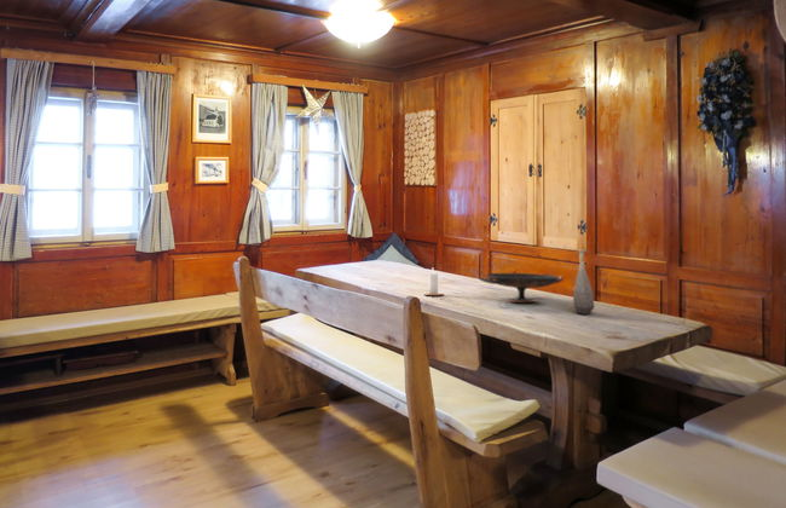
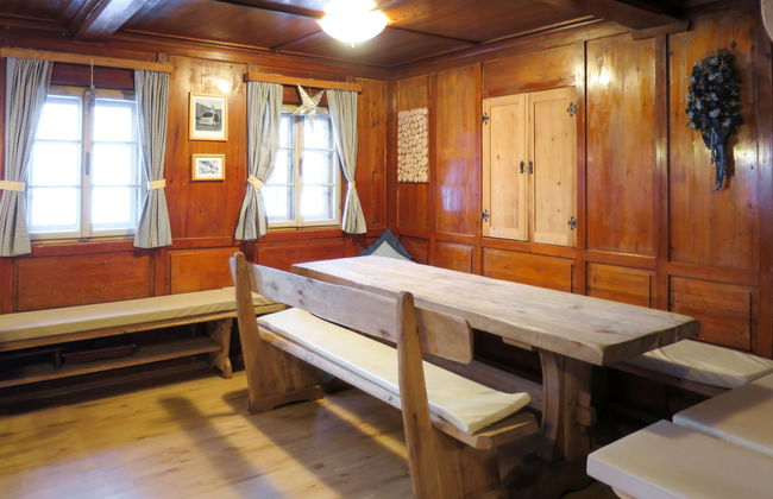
- bottle [572,249,596,316]
- candle [422,269,444,296]
- decorative bowl [478,272,565,304]
